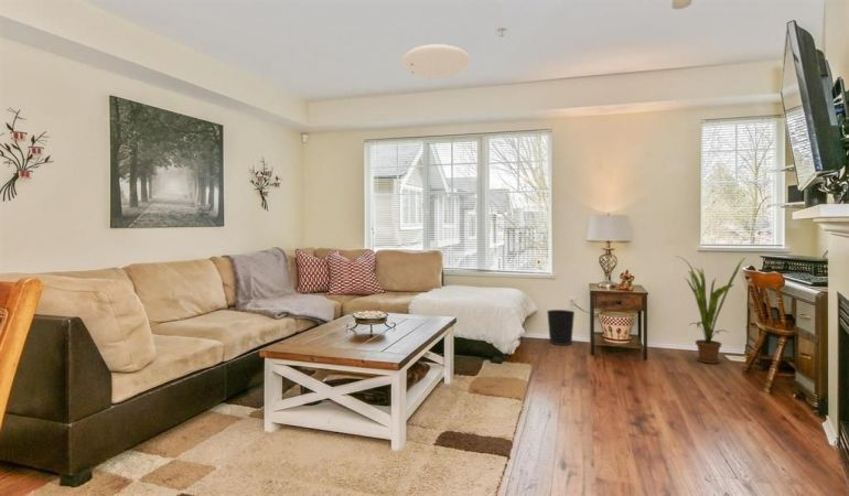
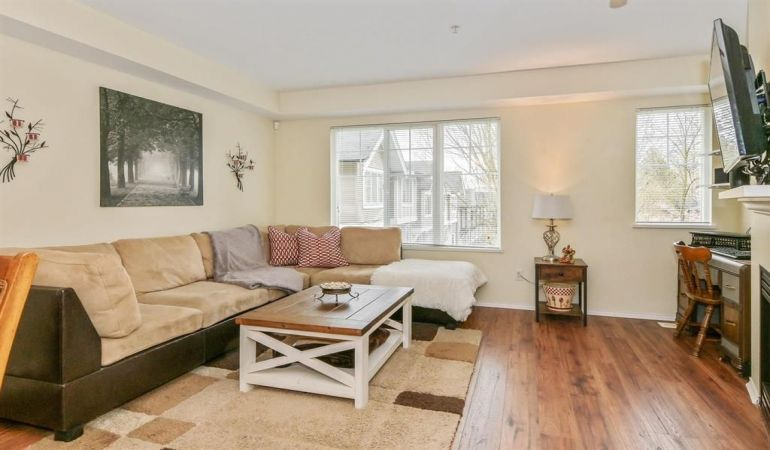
- ceiling light [401,43,472,79]
- house plant [675,255,748,365]
- wastebasket [546,309,576,346]
